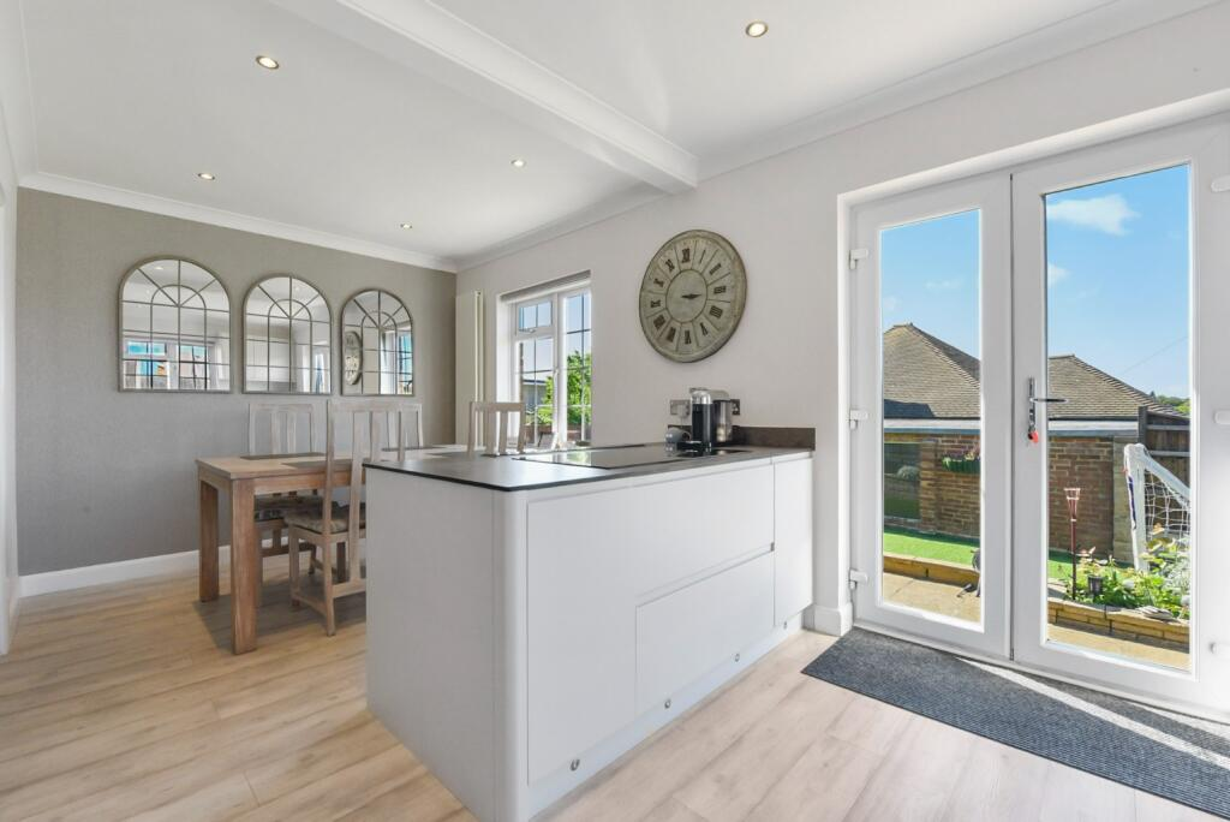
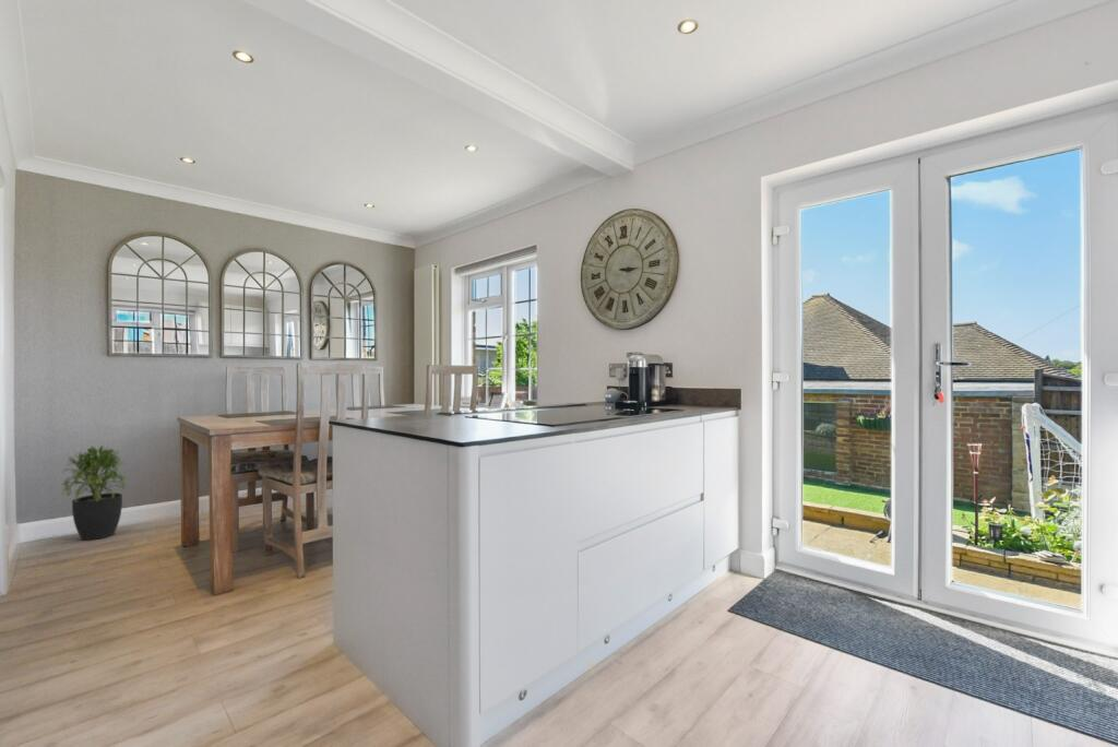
+ potted plant [60,443,130,542]
